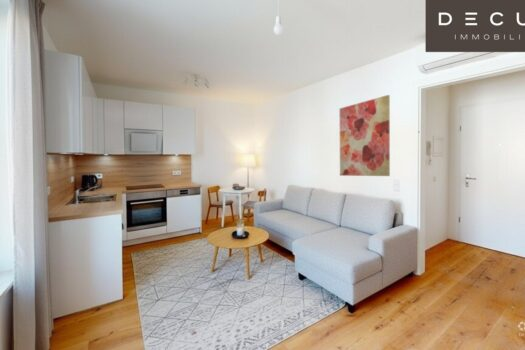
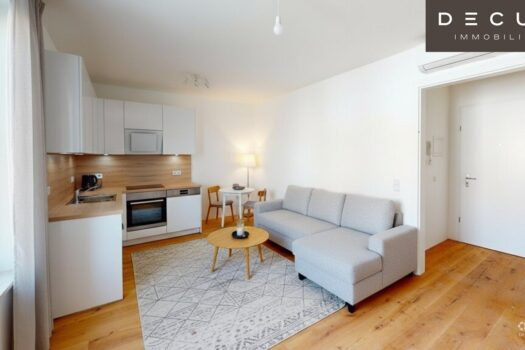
- wall art [339,94,391,177]
